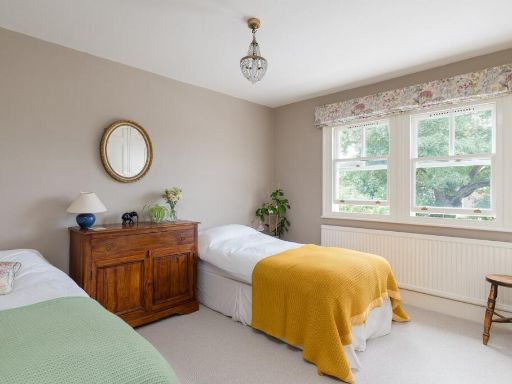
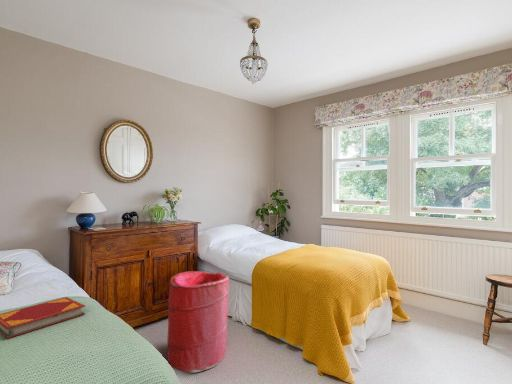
+ hardback book [0,296,86,340]
+ laundry hamper [166,270,230,373]
